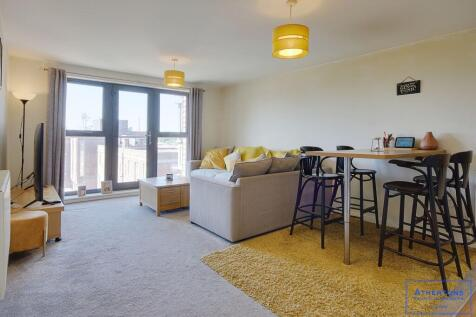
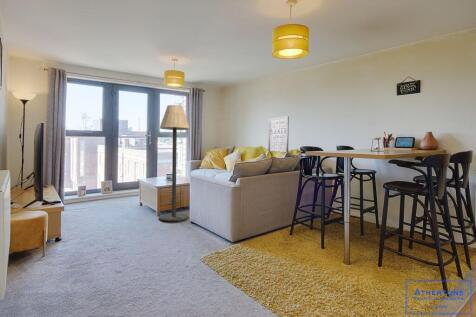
+ wall art [267,115,290,153]
+ floor lamp [158,104,191,222]
